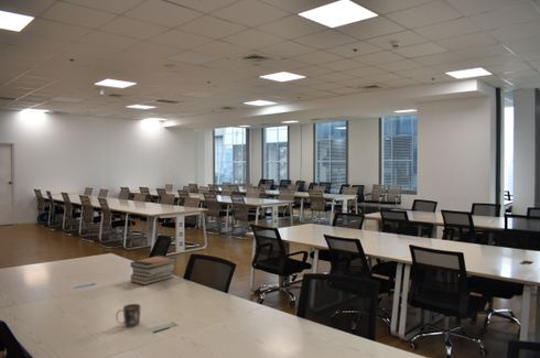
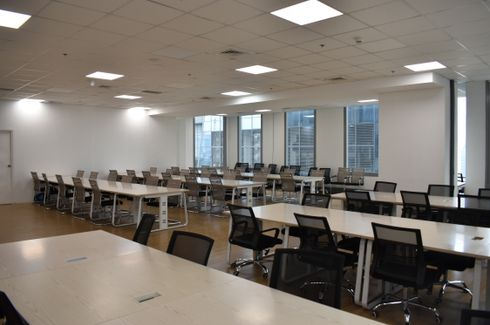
- book stack [129,254,177,286]
- mug [115,303,141,327]
